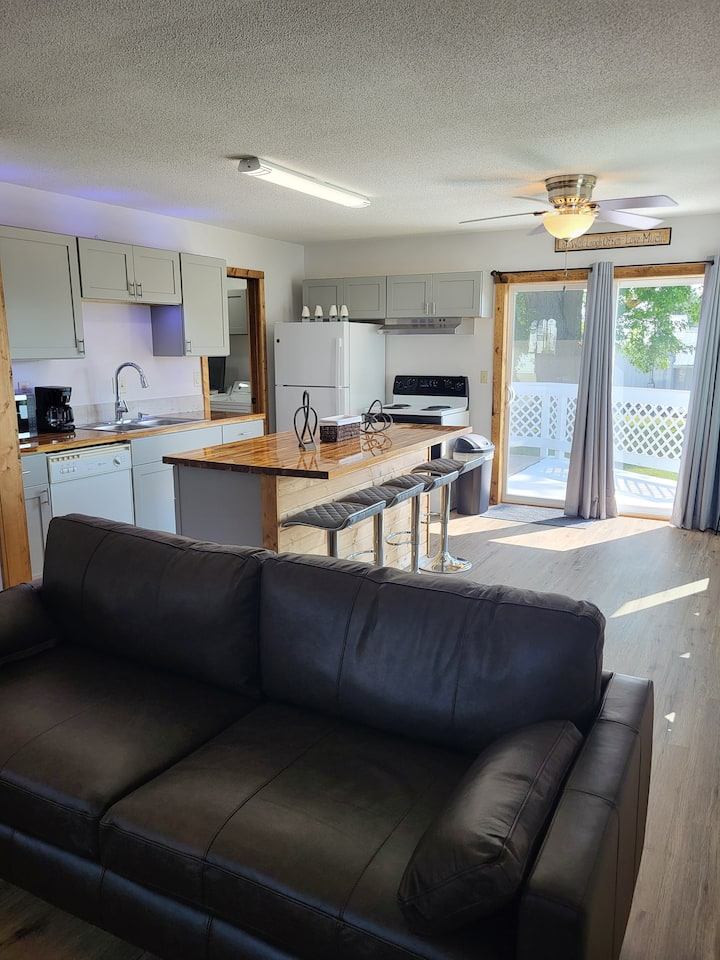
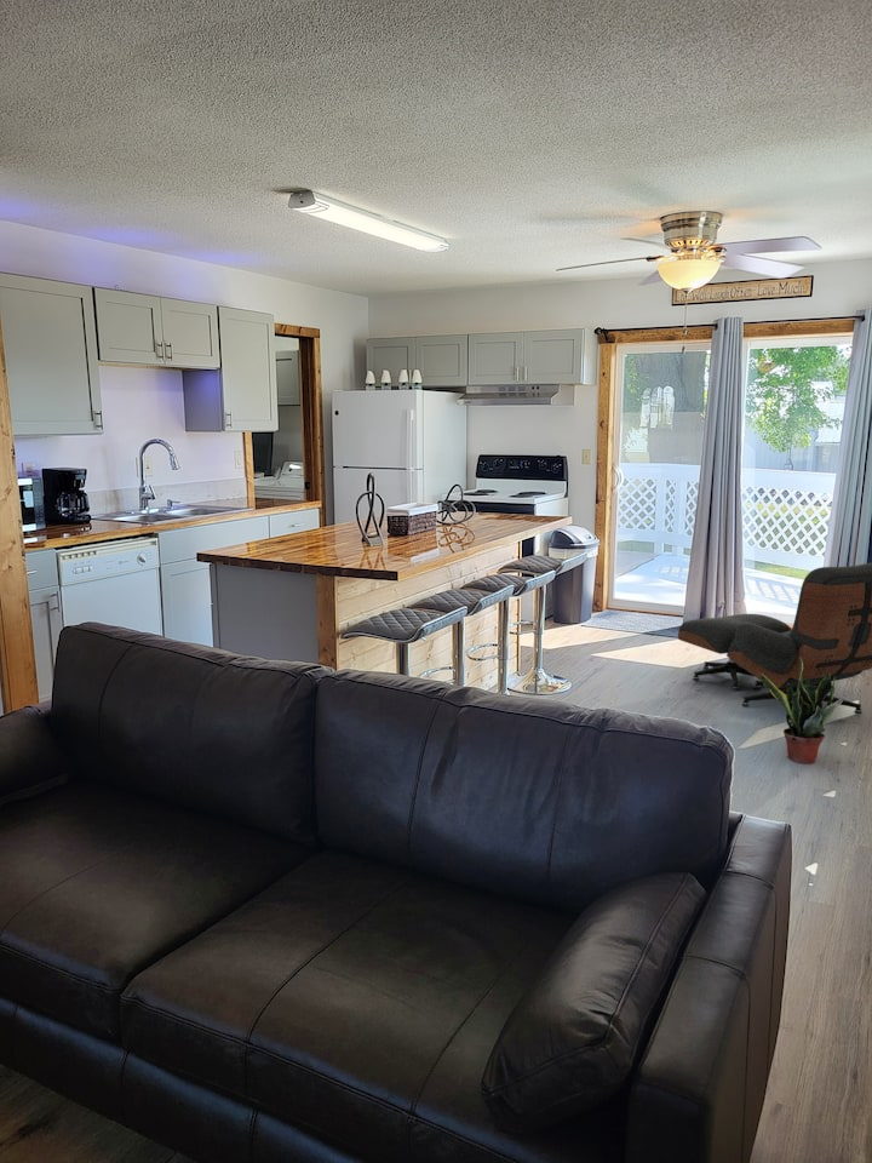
+ potted plant [761,655,845,764]
+ lounge chair [677,562,872,715]
